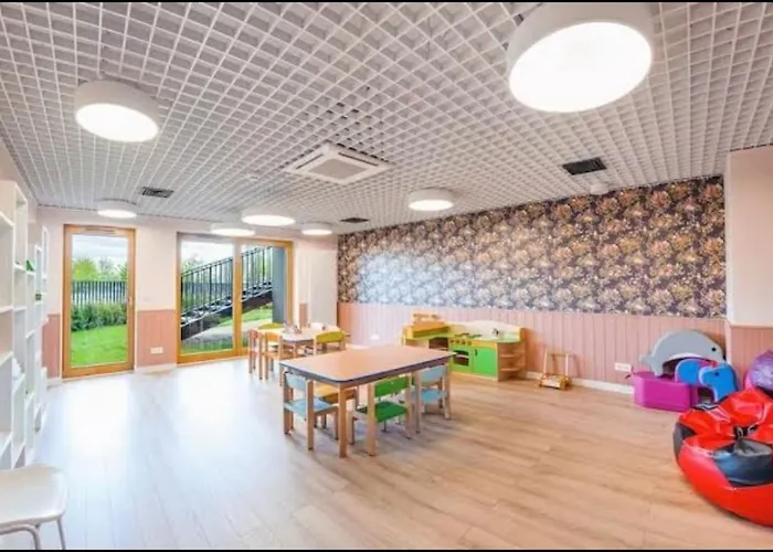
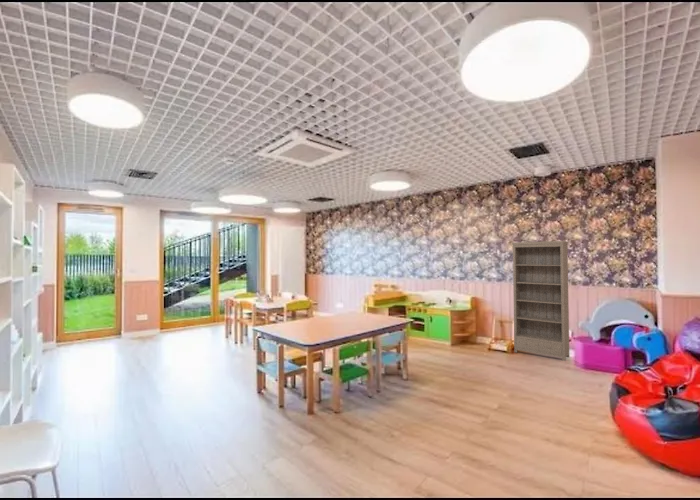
+ bookshelf [511,240,570,362]
